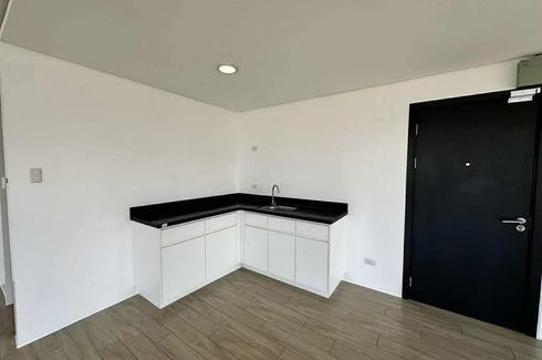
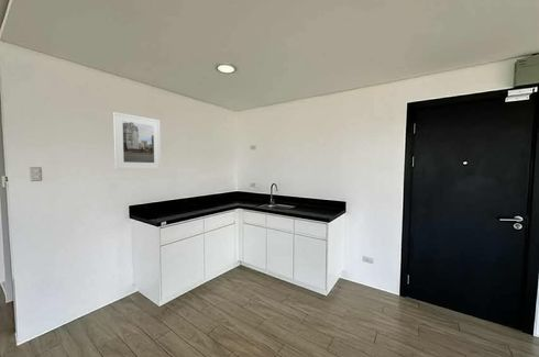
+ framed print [112,111,162,170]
